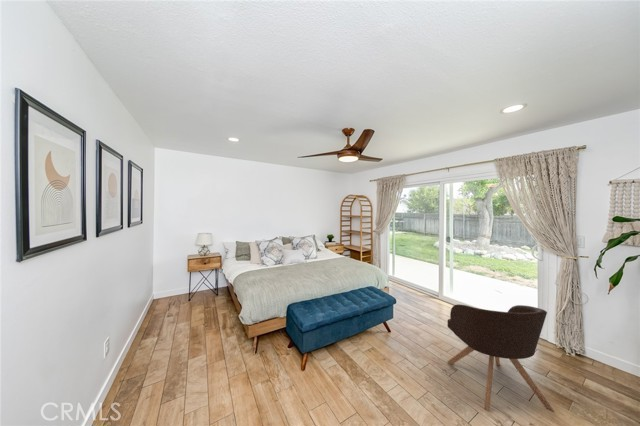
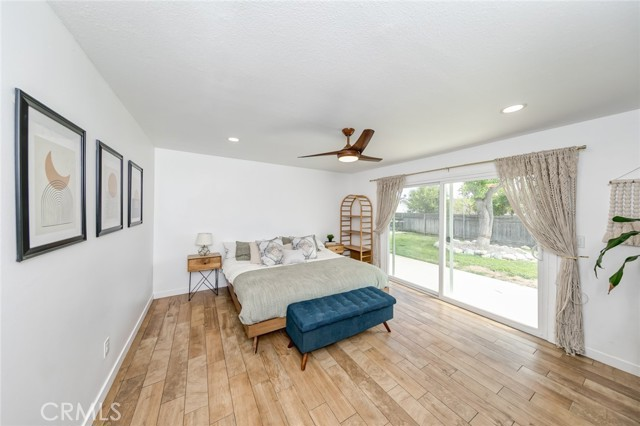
- armchair [446,303,556,413]
